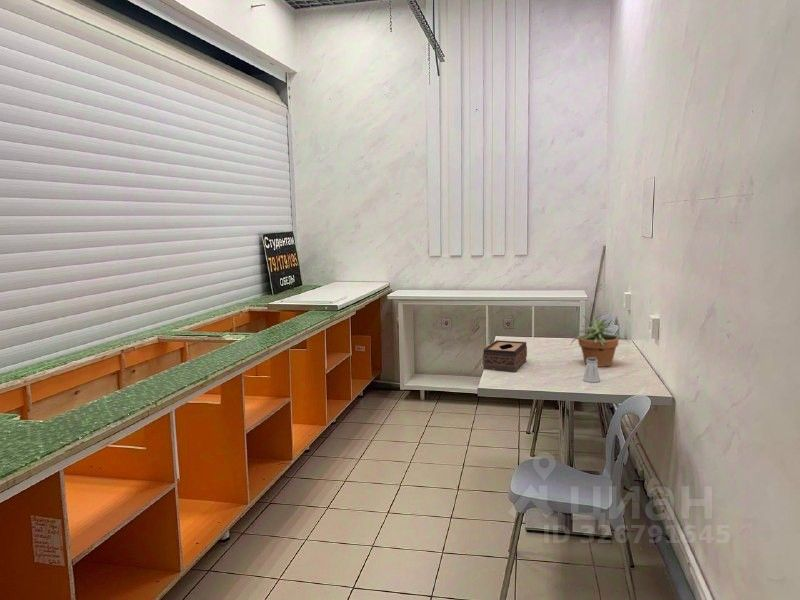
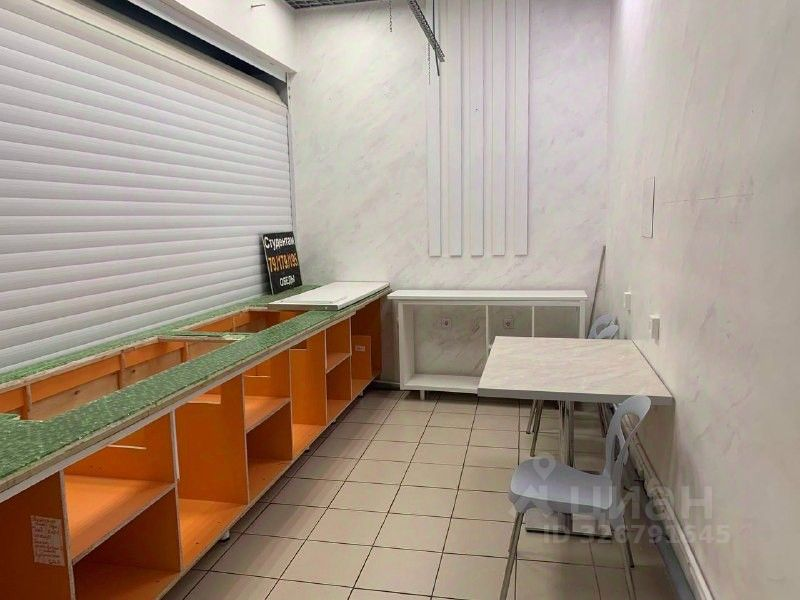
- tissue box [482,339,528,373]
- saltshaker [582,358,601,383]
- potted plant [565,314,629,368]
